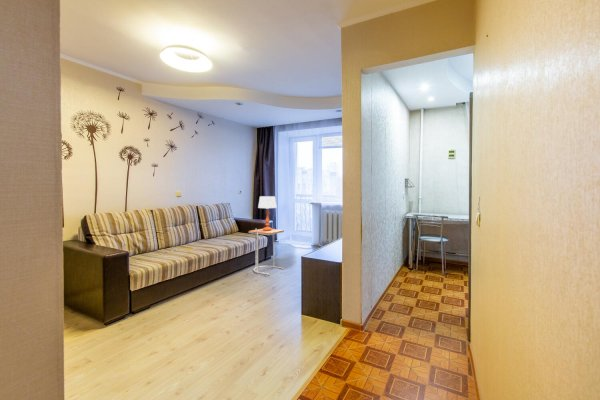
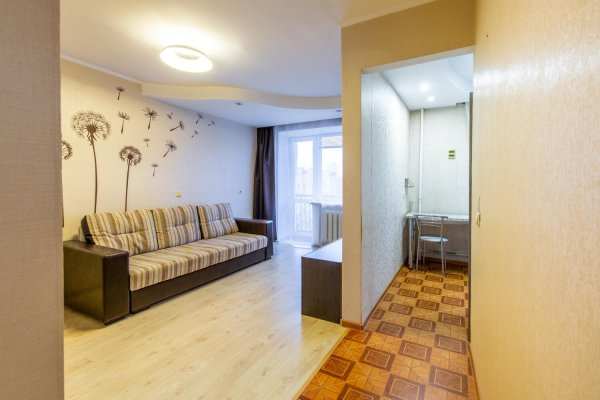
- side table [247,227,285,276]
- table lamp [257,195,278,231]
